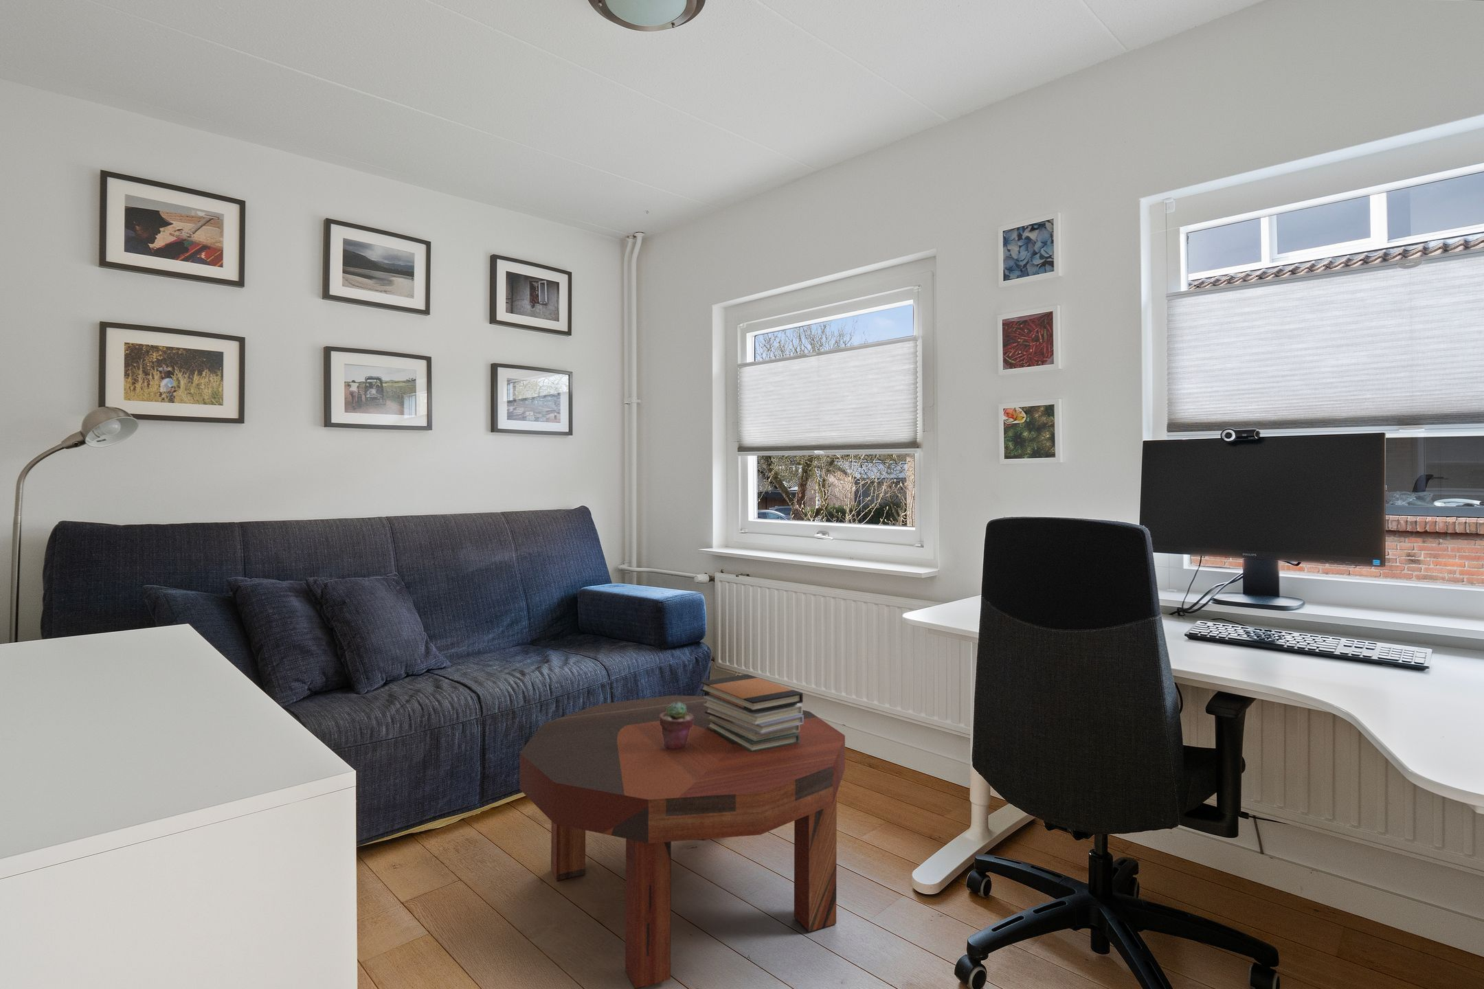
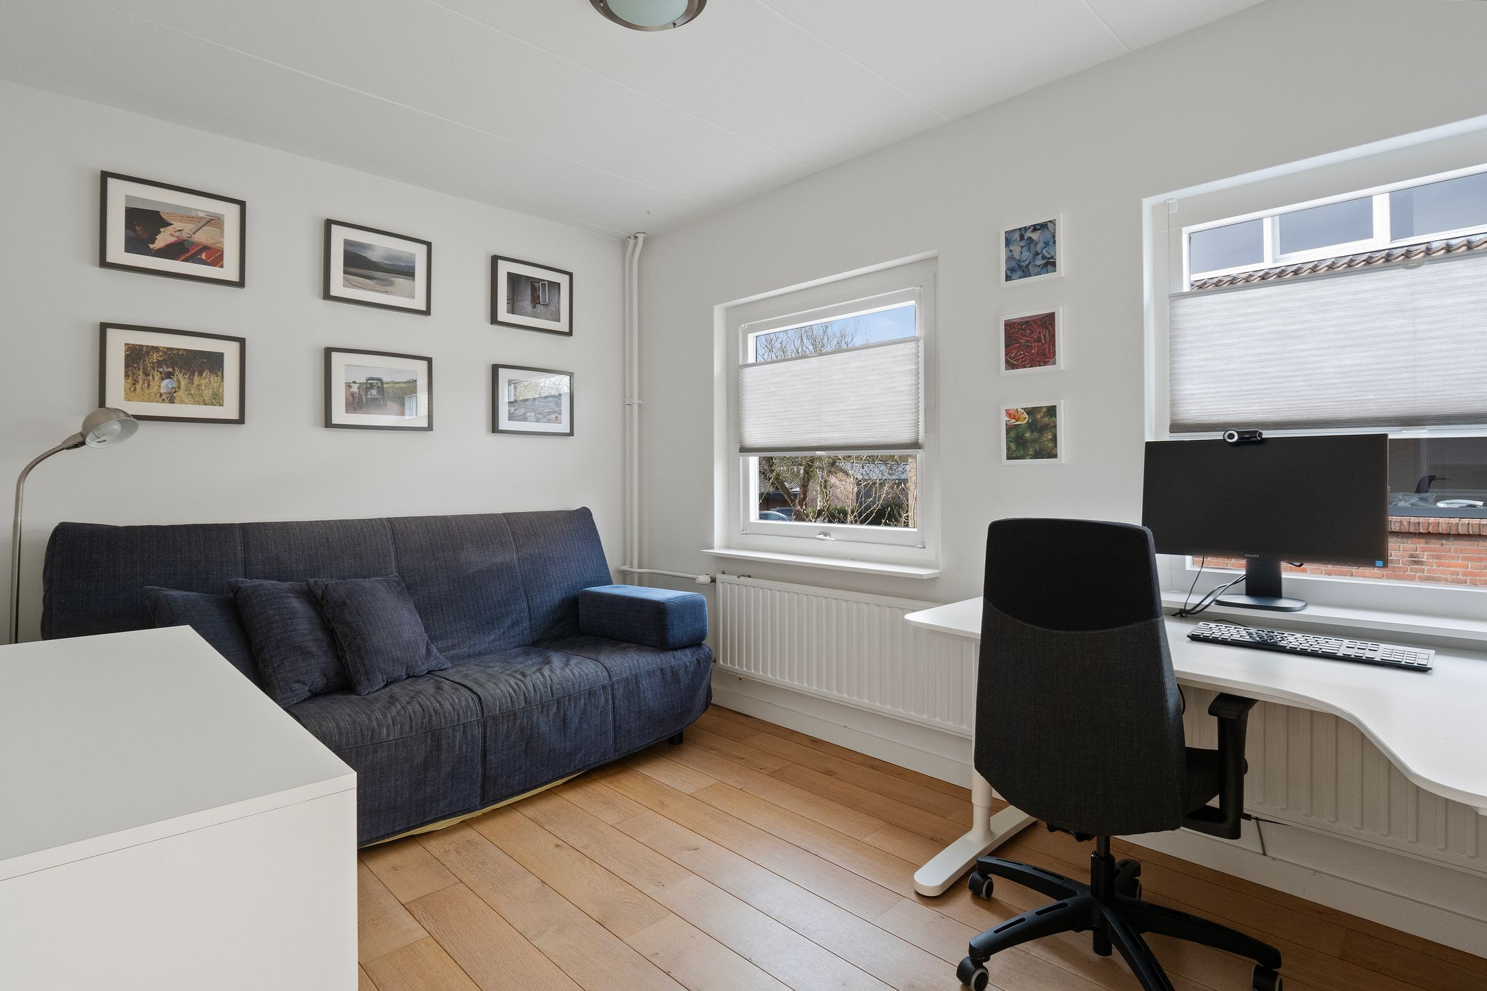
- book stack [699,673,804,752]
- coffee table [519,694,846,989]
- potted succulent [659,702,693,749]
